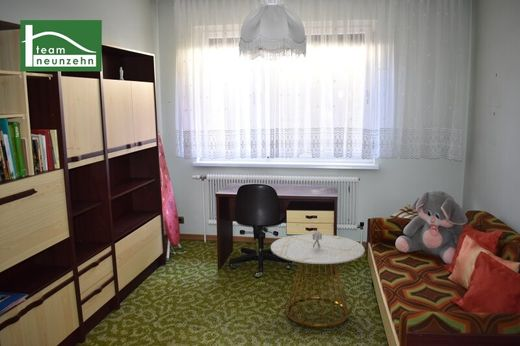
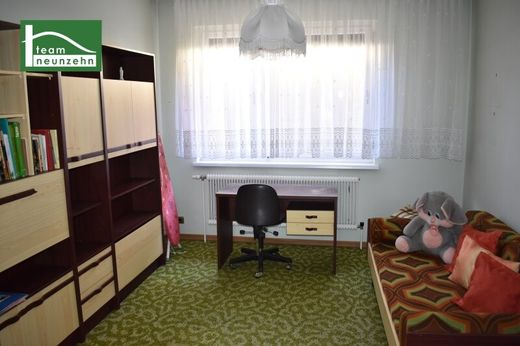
- side table [270,230,365,328]
